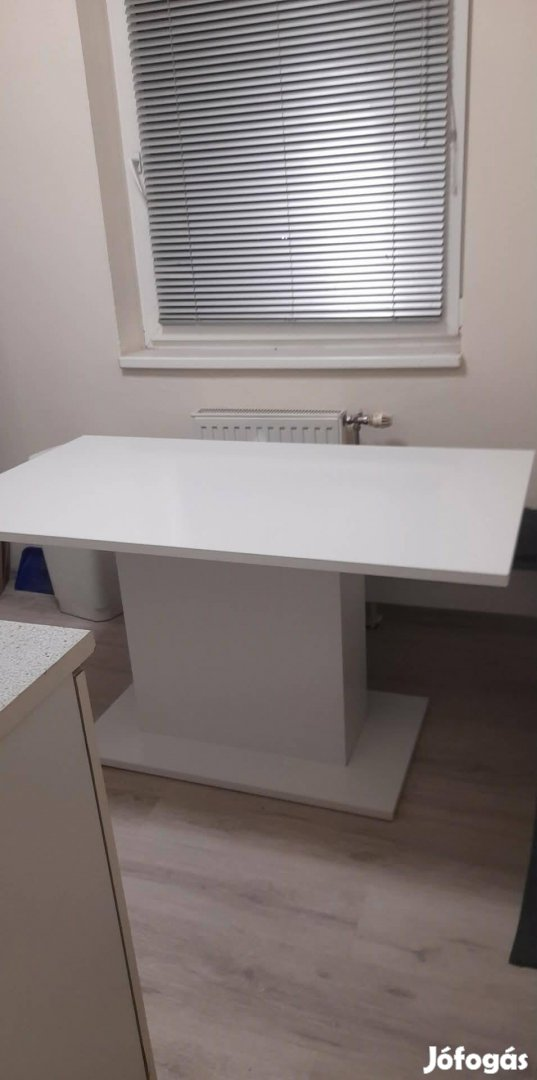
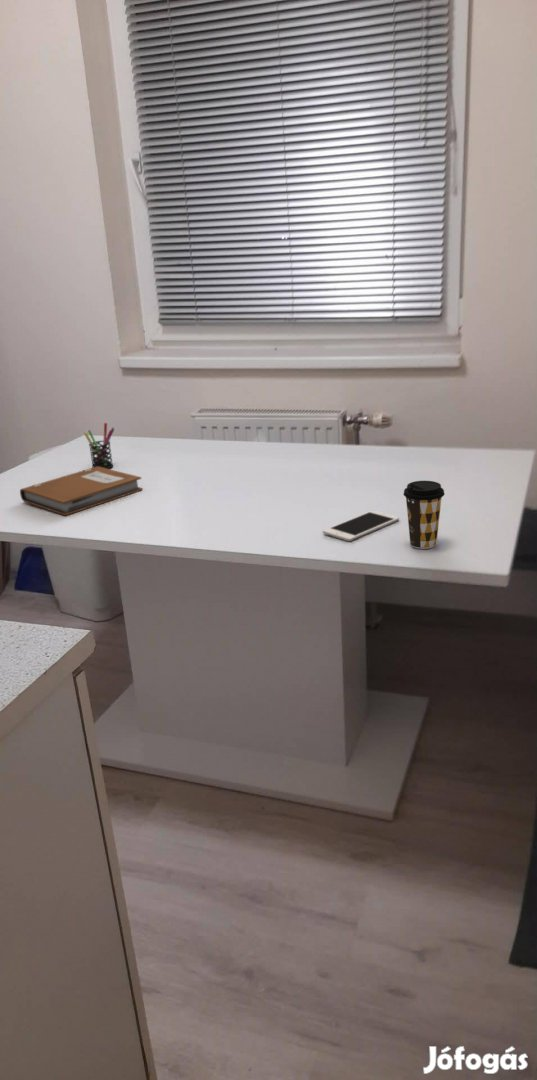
+ coffee cup [403,480,445,550]
+ pen holder [83,422,115,470]
+ notebook [19,466,144,517]
+ cell phone [322,510,400,542]
